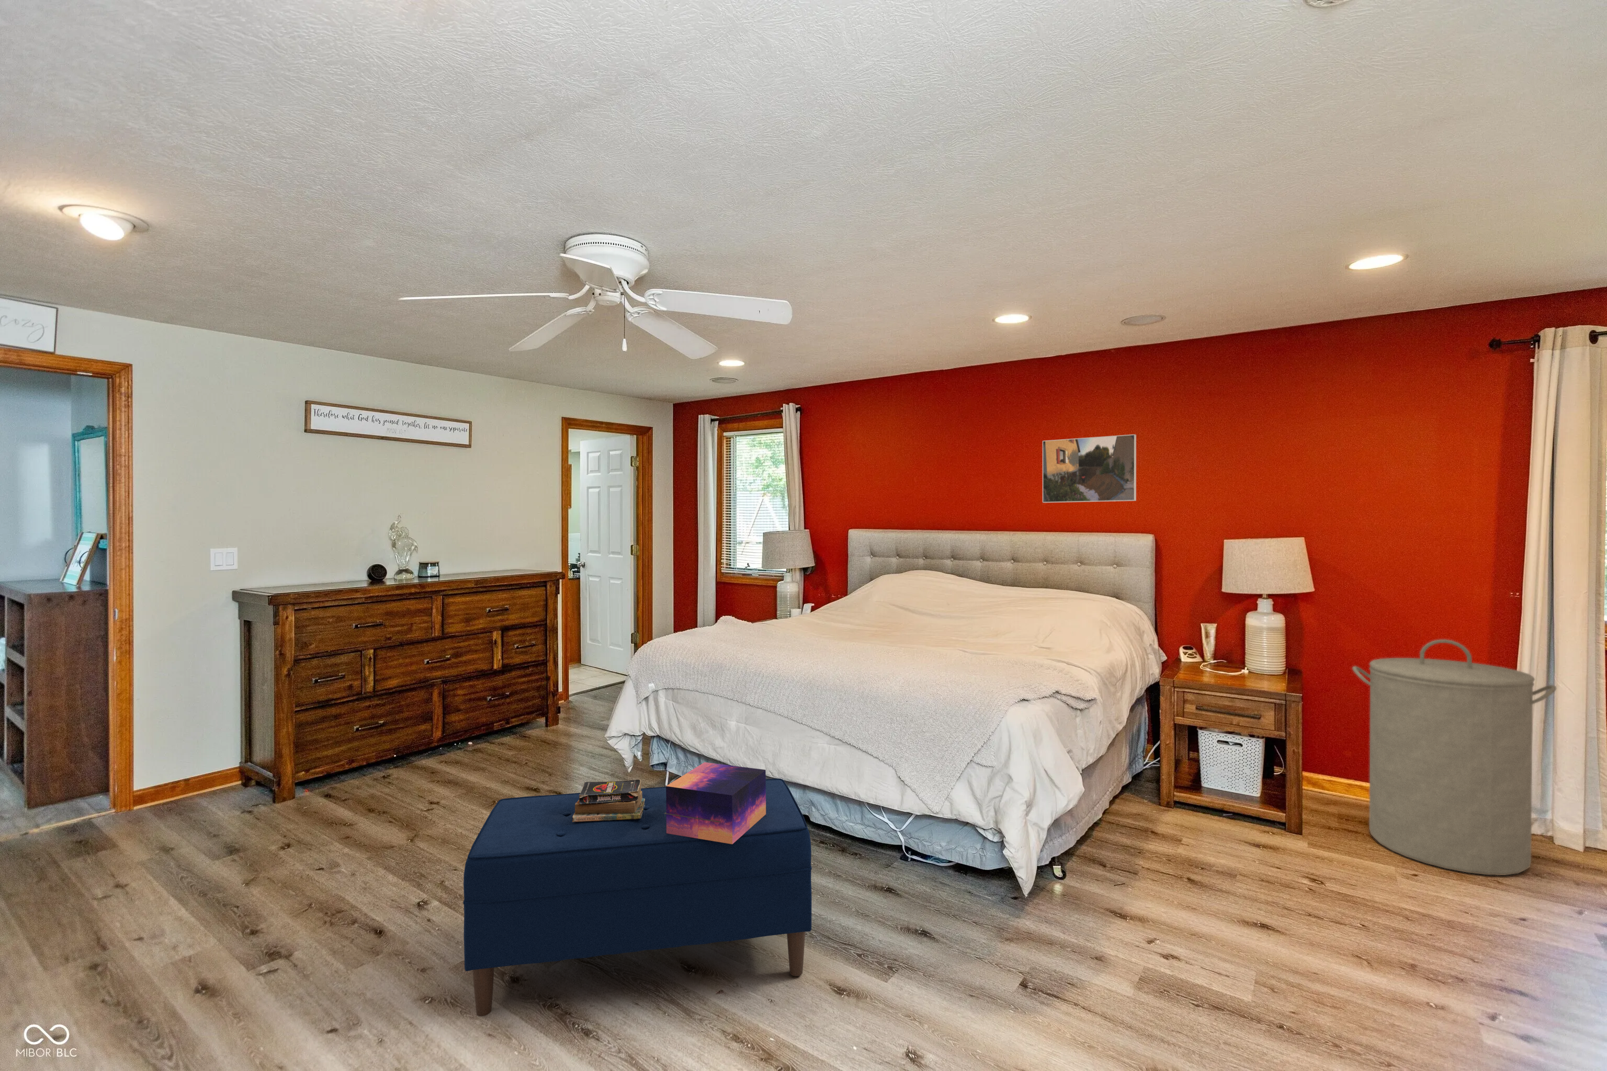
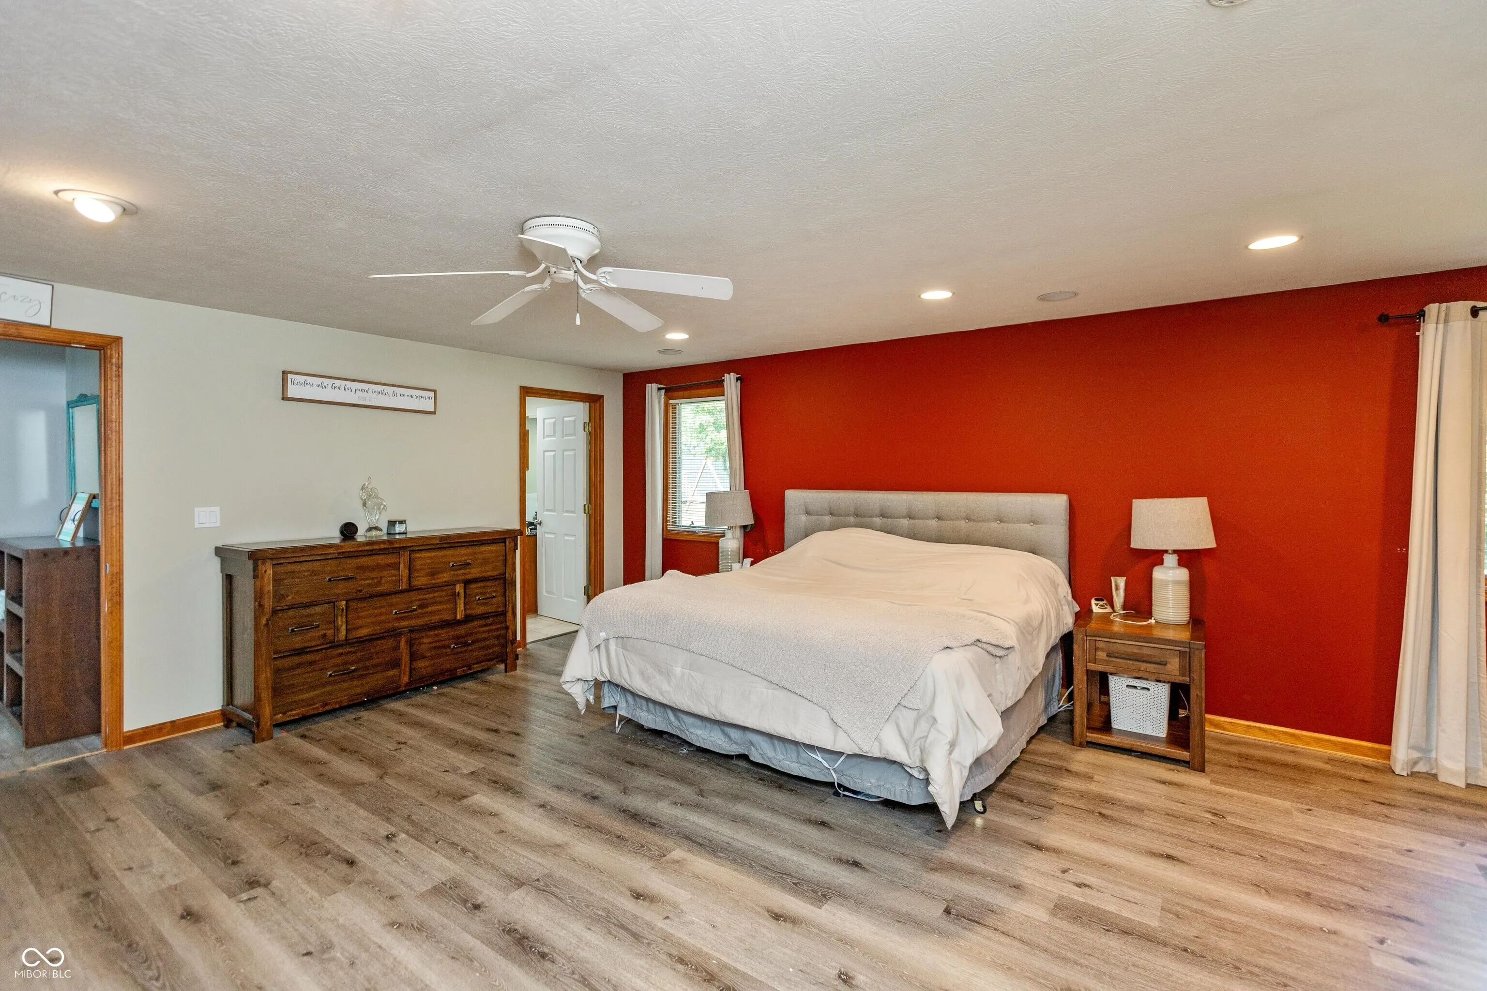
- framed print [1043,434,1137,503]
- laundry hamper [1352,639,1557,876]
- decorative box [665,761,766,844]
- bench [463,778,812,1017]
- books [573,779,644,822]
